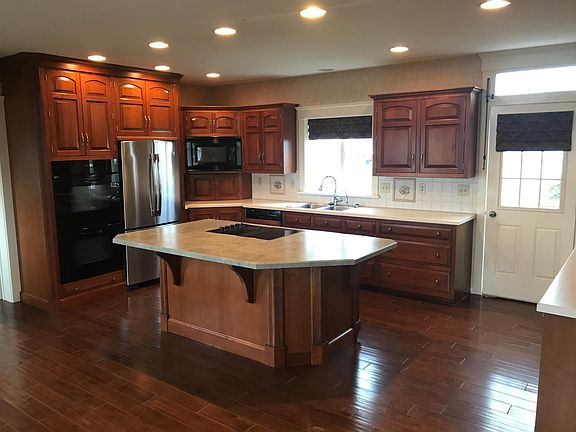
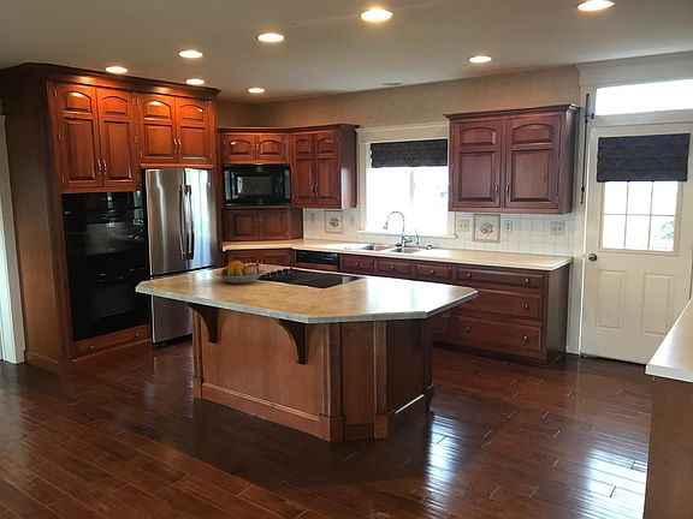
+ fruit bowl [214,260,267,285]
